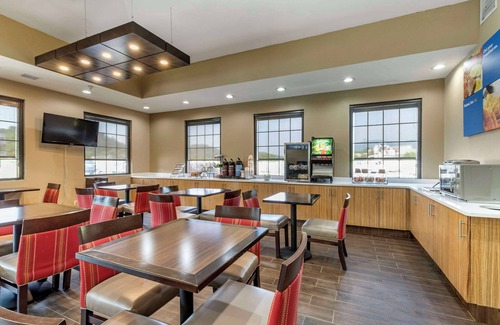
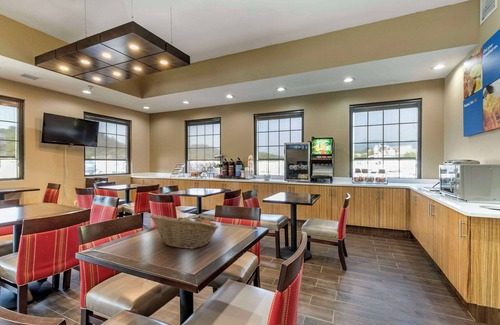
+ fruit basket [149,213,220,250]
